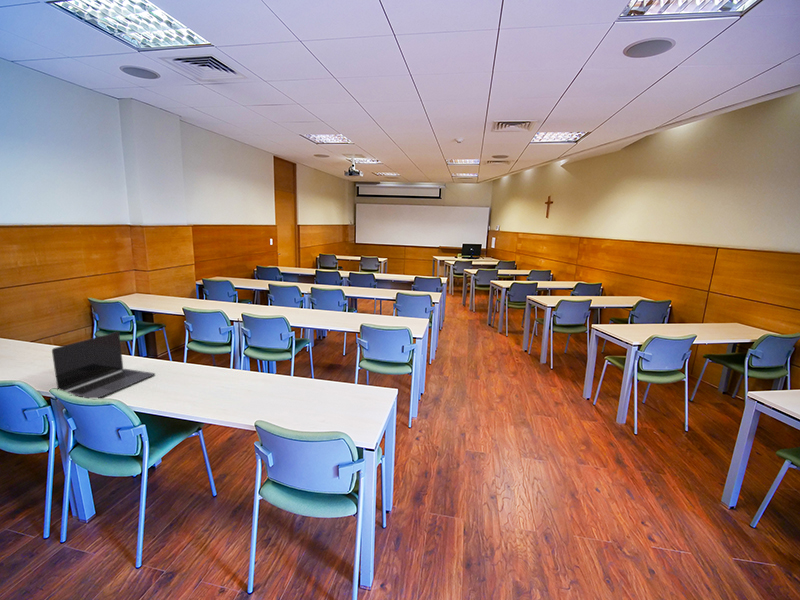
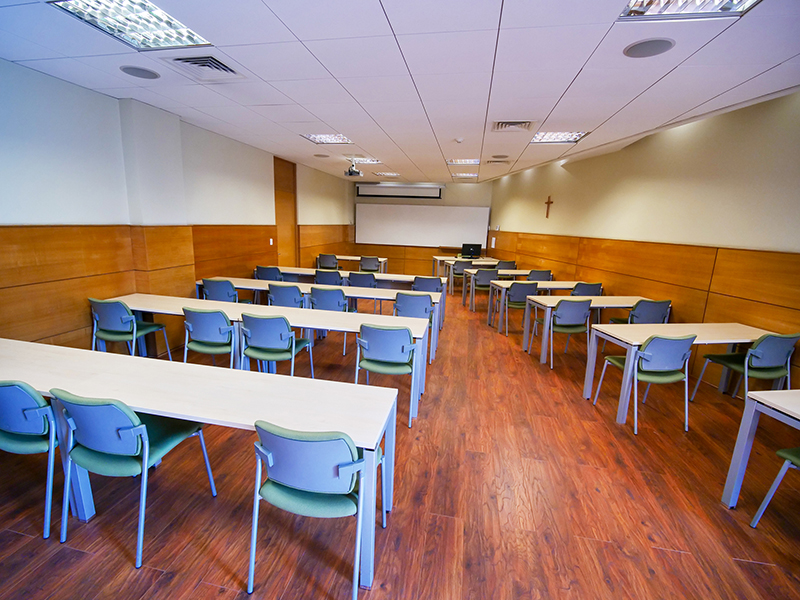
- laptop [51,331,156,399]
